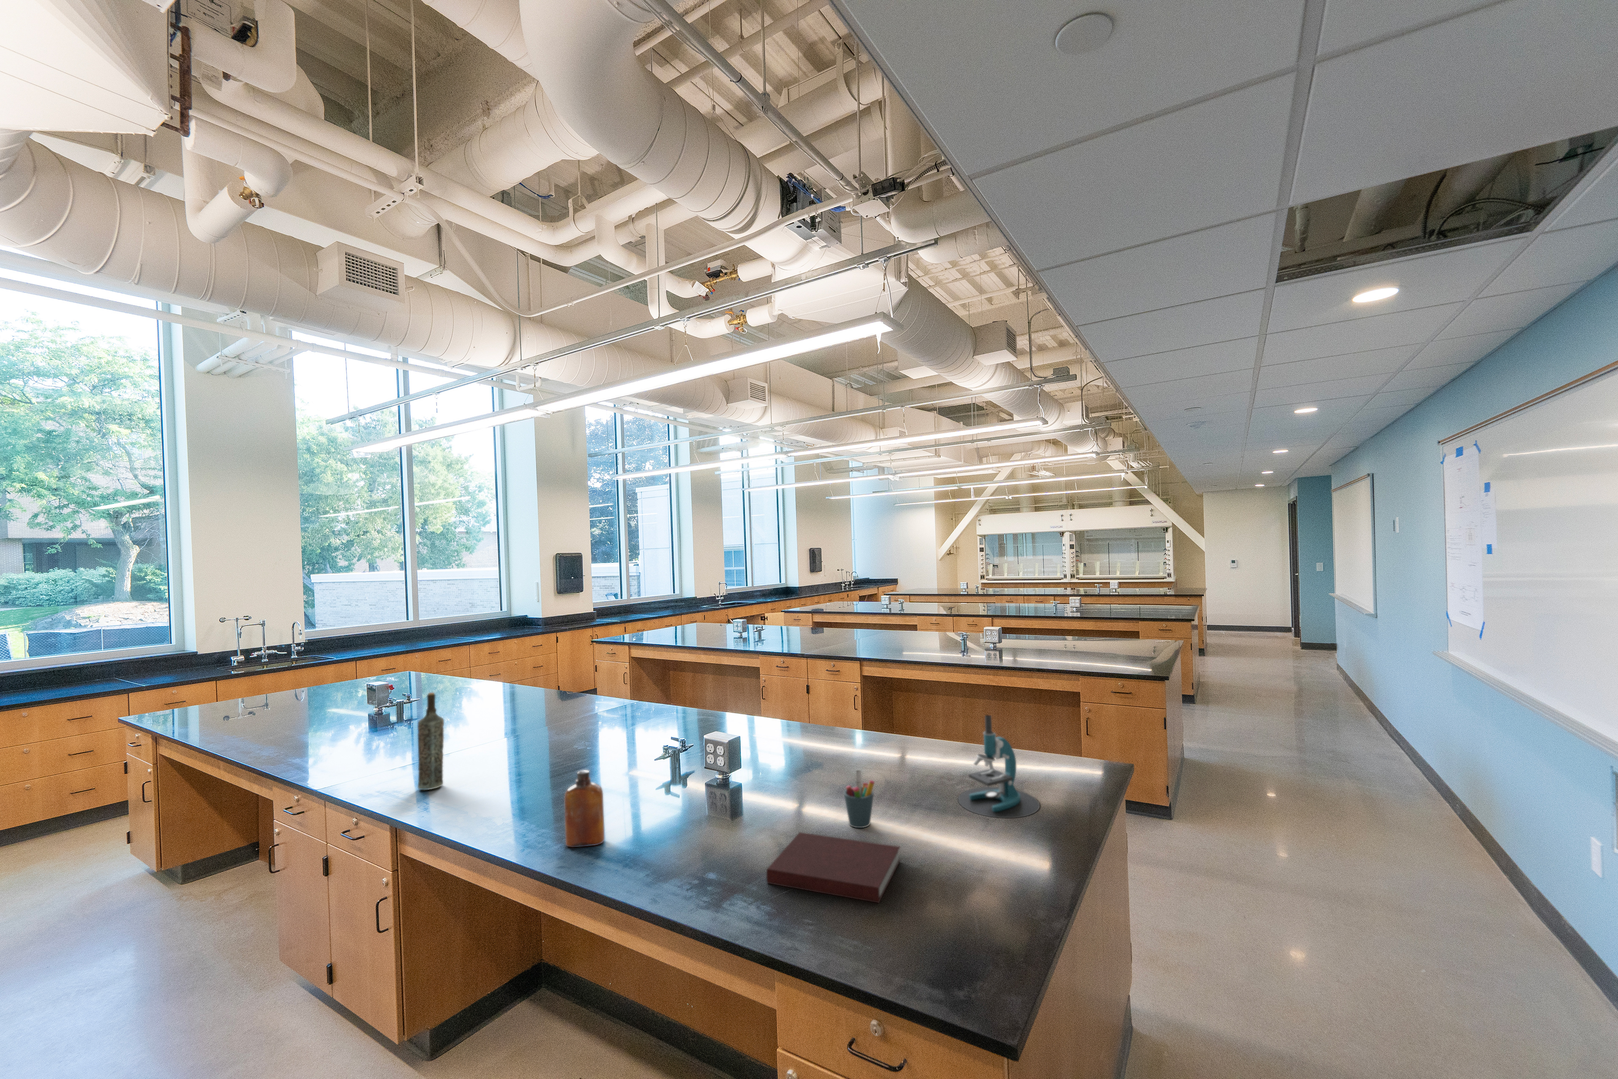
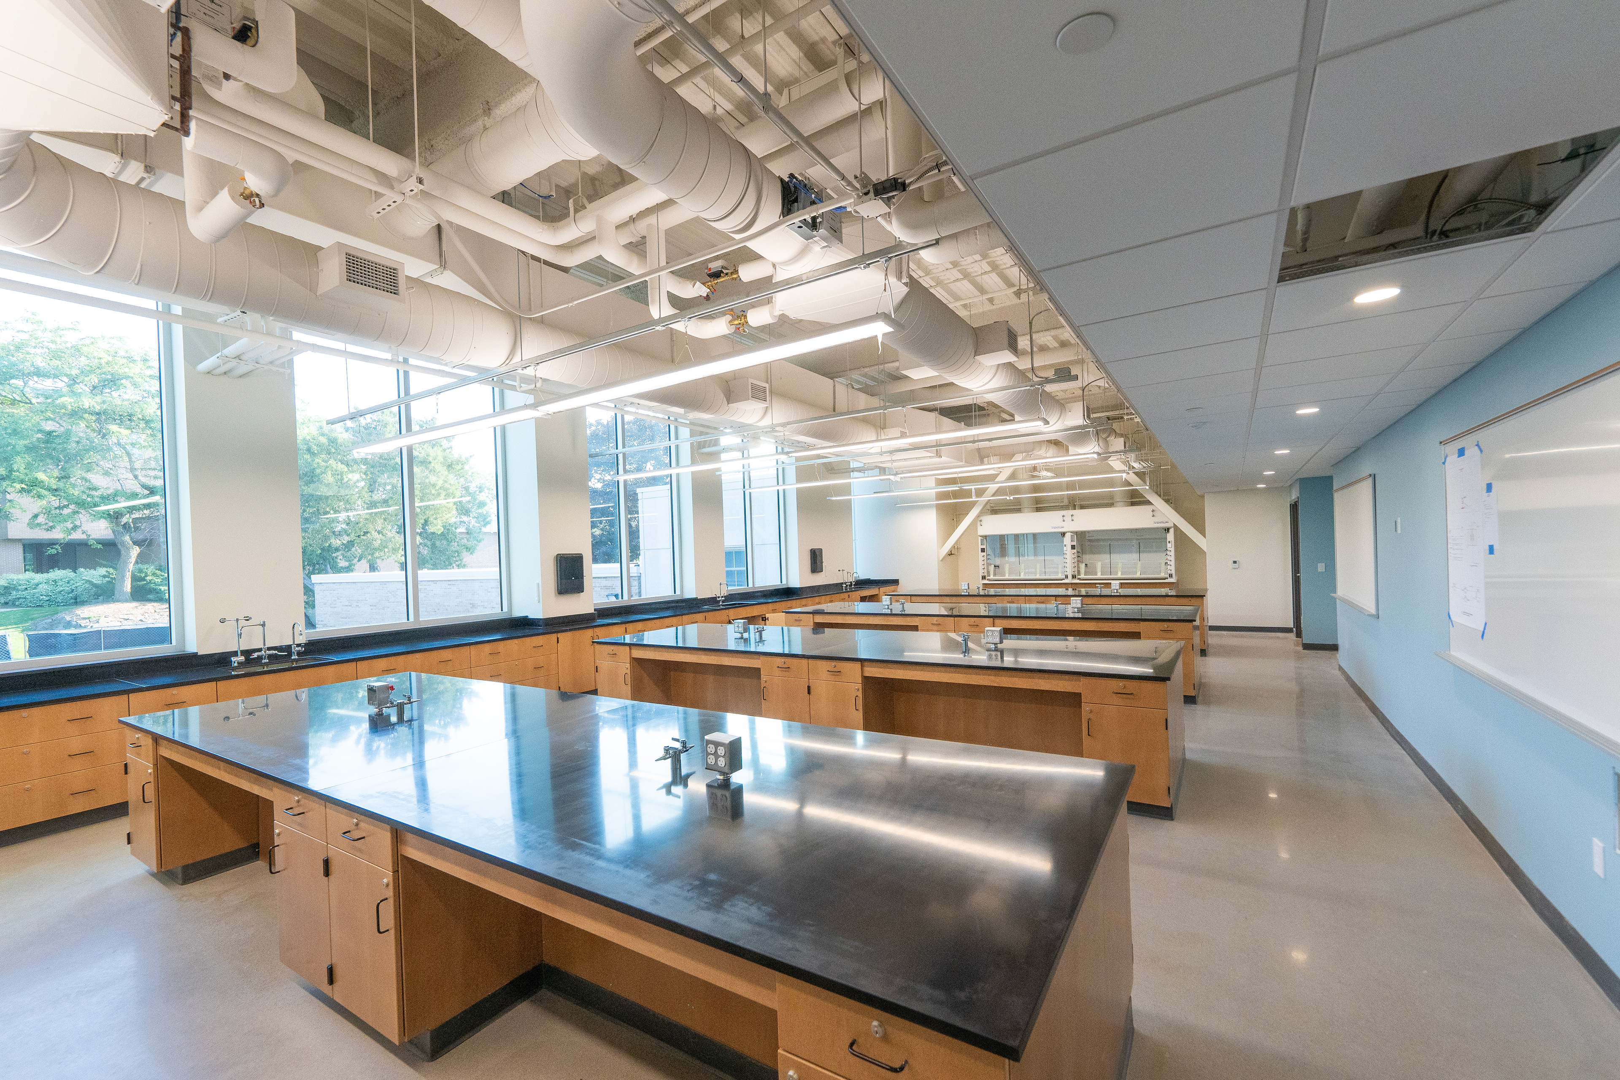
- bottle [417,692,444,790]
- flask [563,770,606,848]
- pen holder [843,770,875,829]
- microscope [958,714,1040,819]
- notebook [766,832,902,903]
